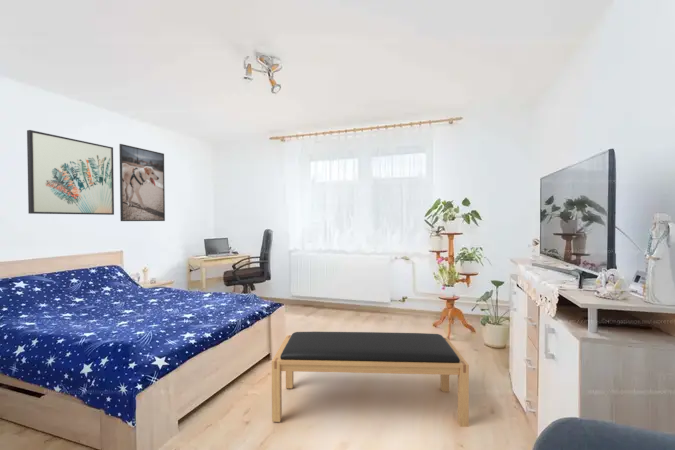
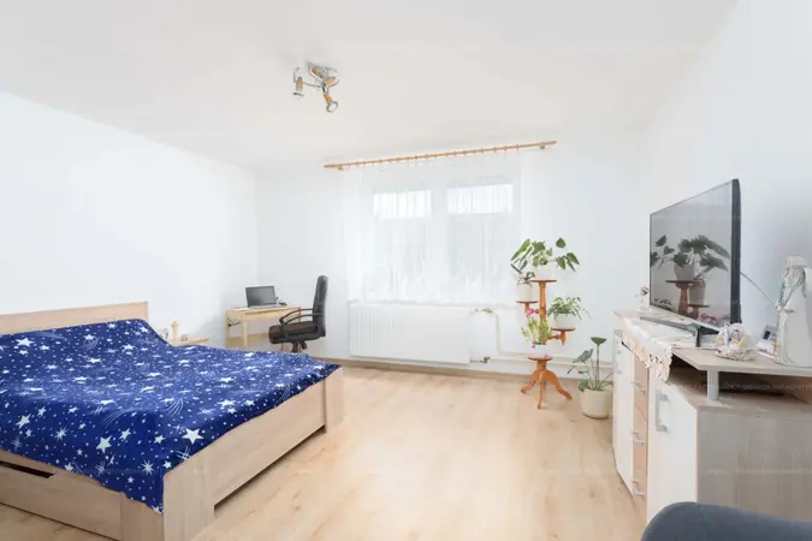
- bench [271,331,470,428]
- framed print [118,143,166,222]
- wall art [26,129,115,216]
